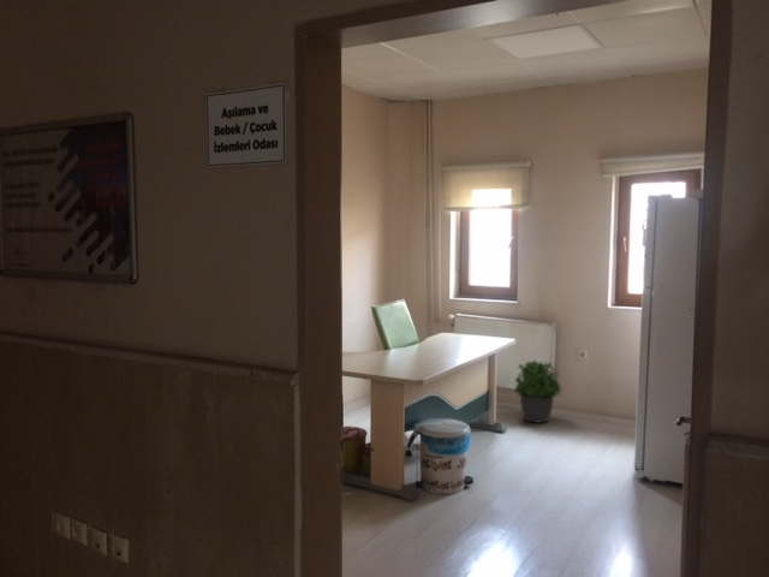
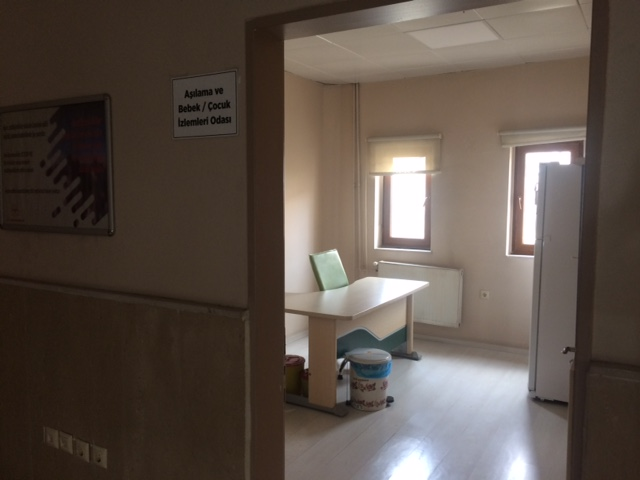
- potted plant [513,359,564,424]
